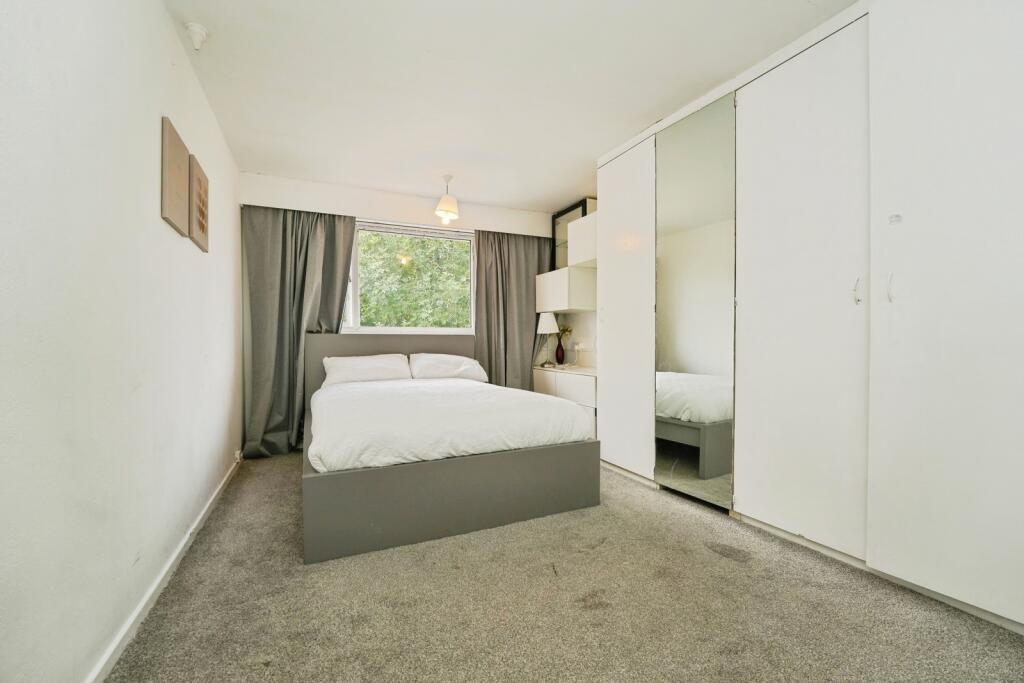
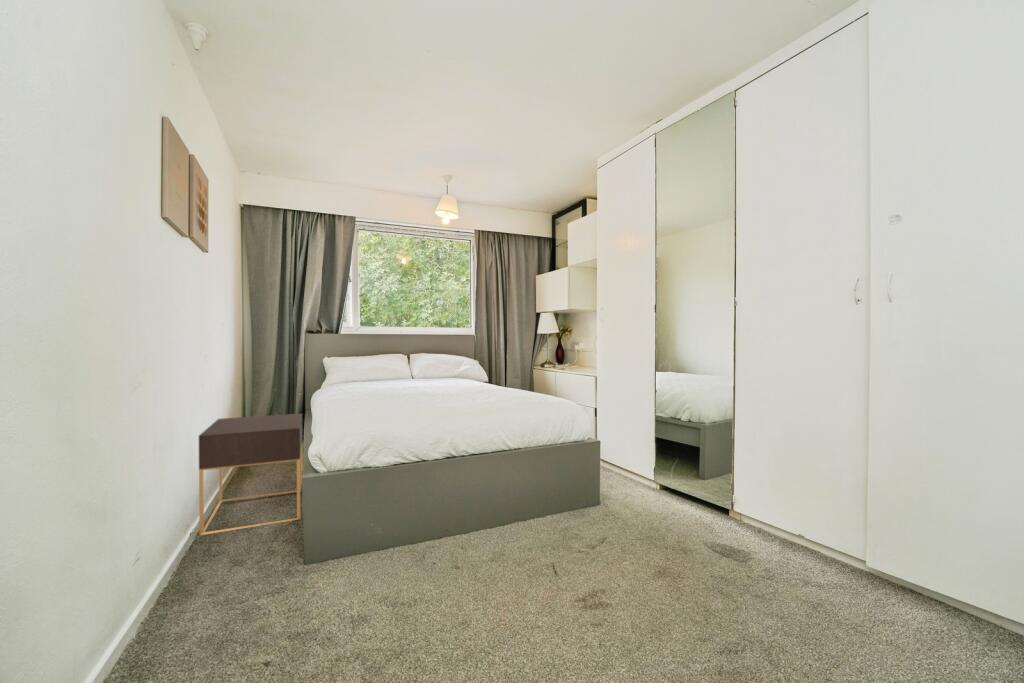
+ nightstand [198,412,304,536]
